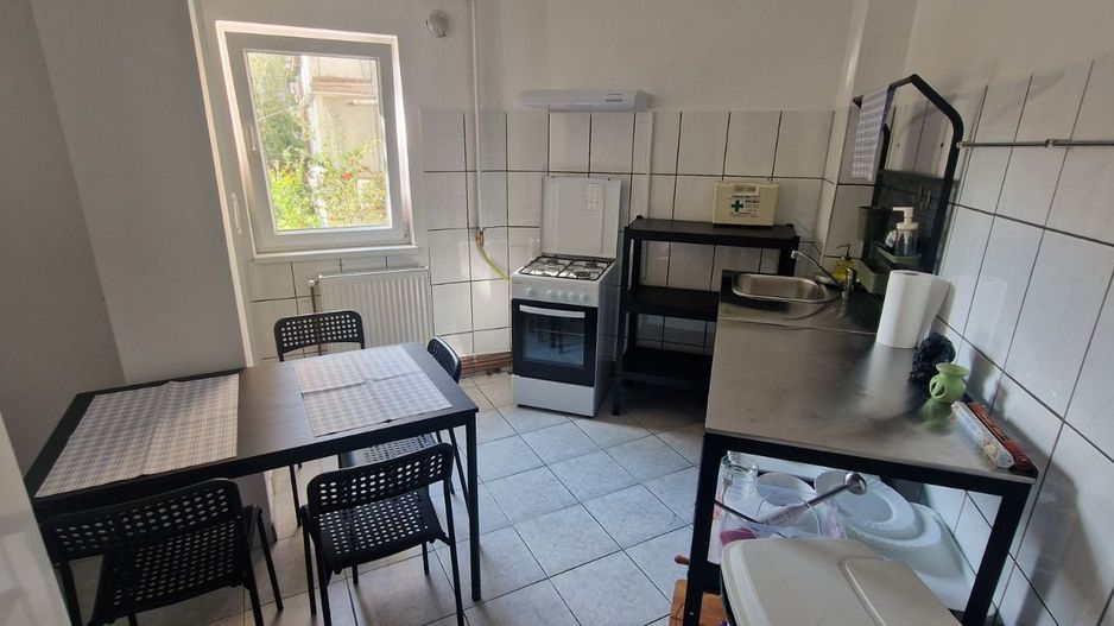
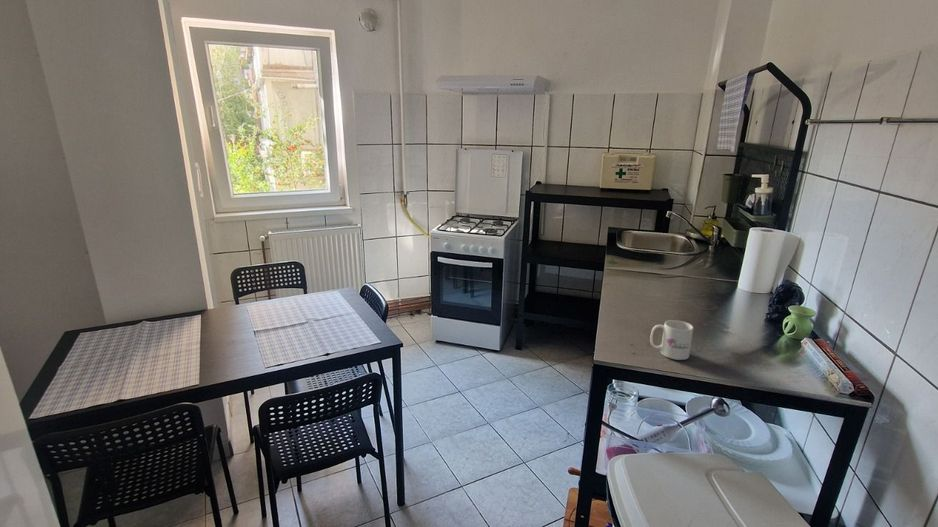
+ mug [649,319,694,361]
